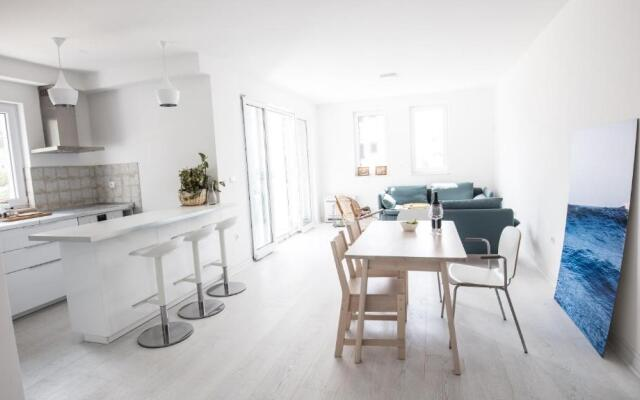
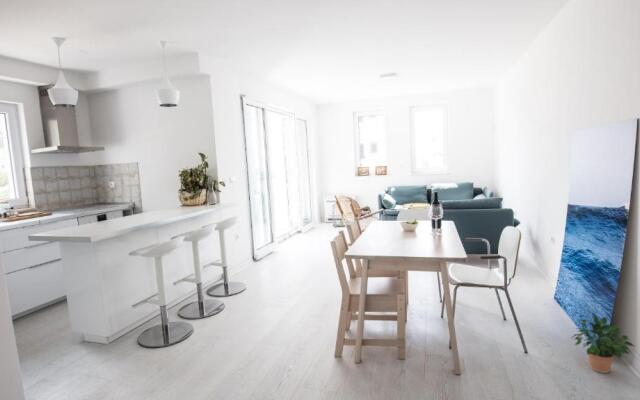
+ potted plant [570,311,636,374]
